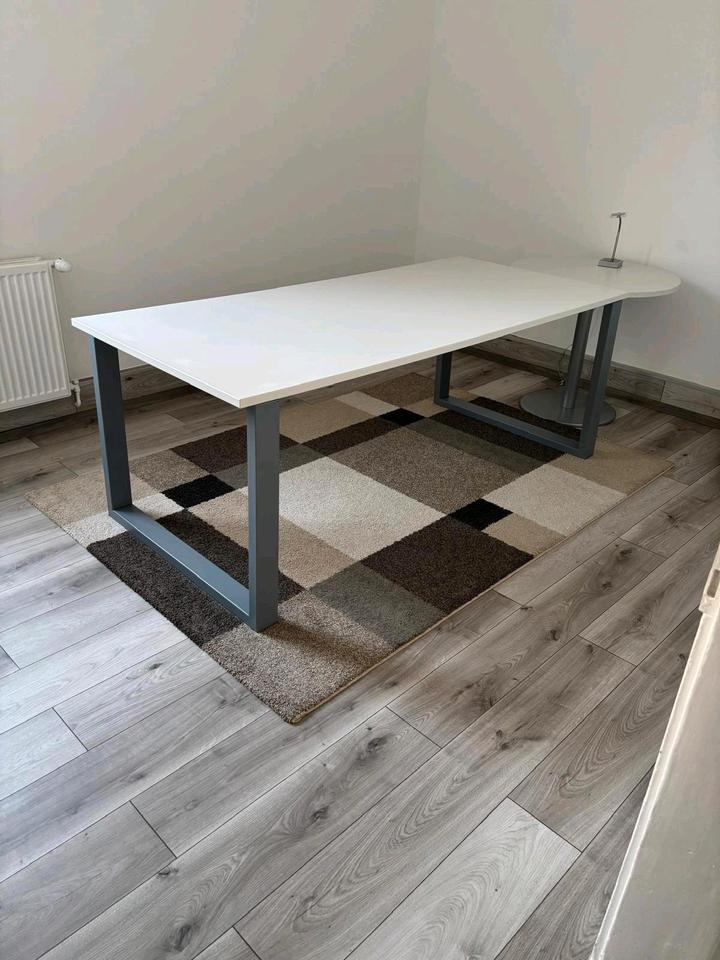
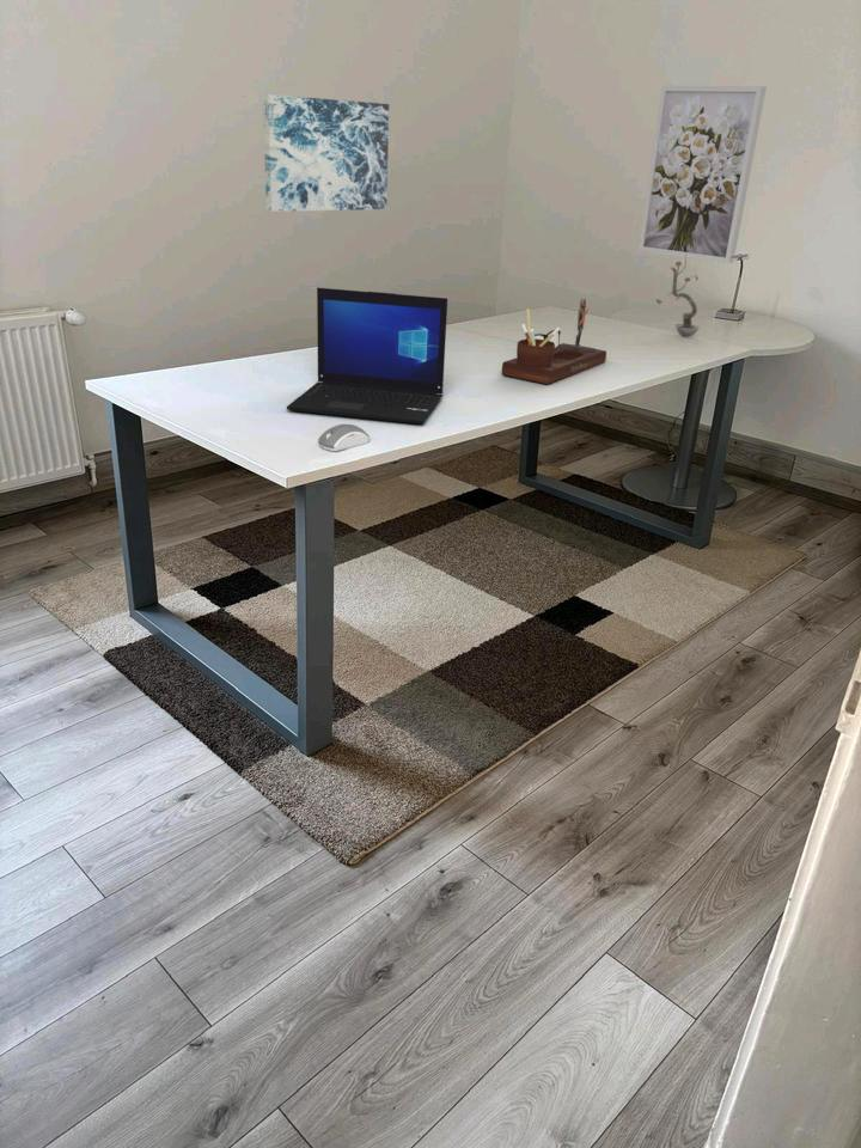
+ computer mouse [317,423,371,452]
+ wall art [262,93,390,213]
+ plant [655,252,701,338]
+ laptop [286,287,448,426]
+ desk organizer [501,298,607,385]
+ wall art [637,85,768,264]
